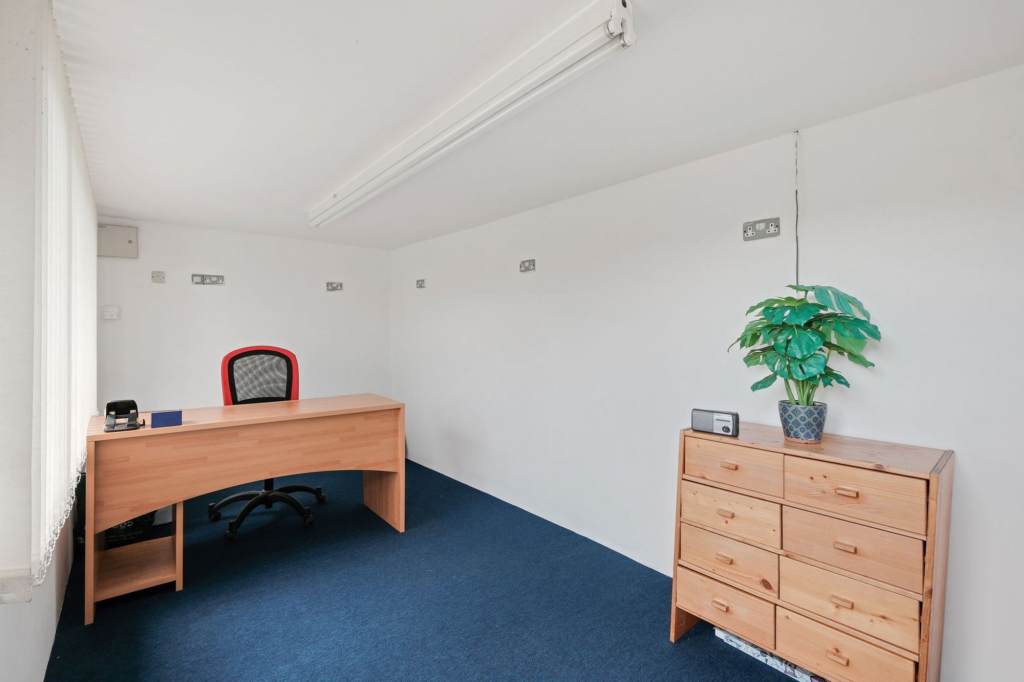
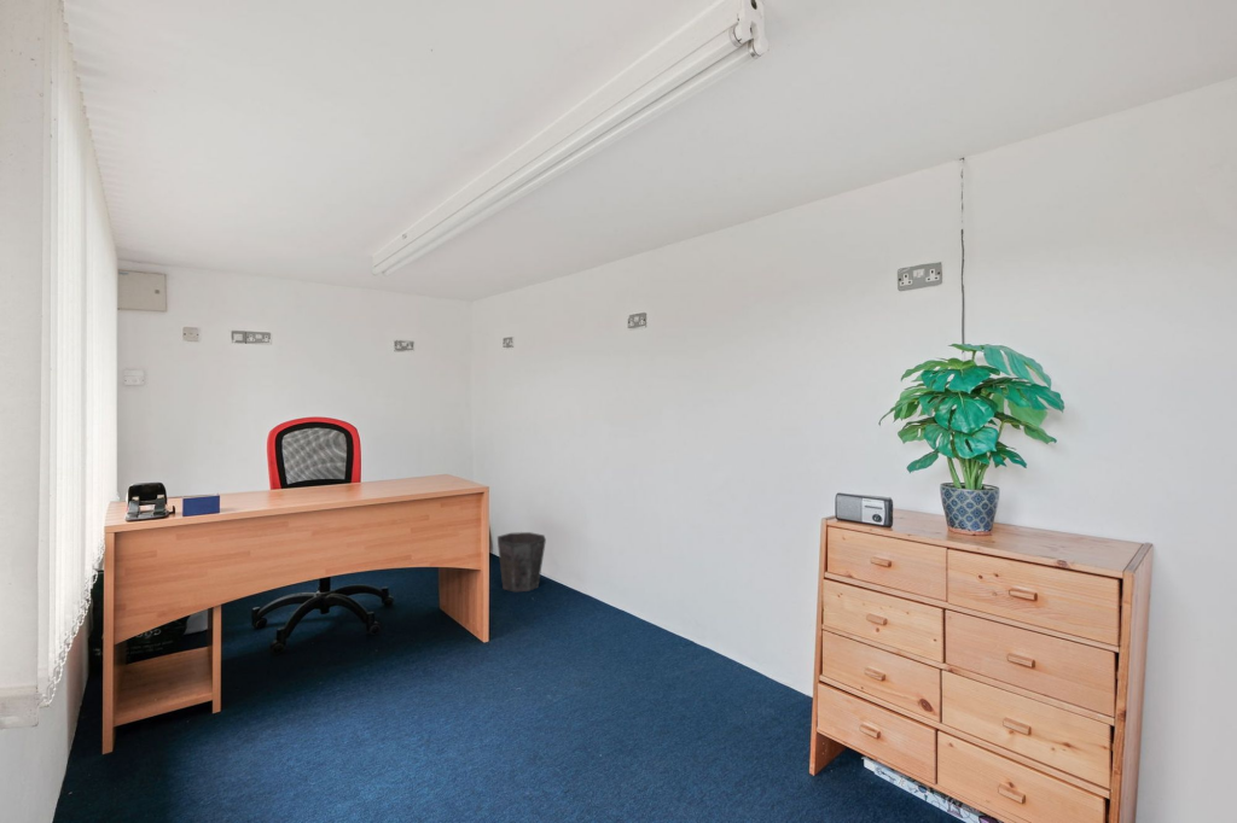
+ waste bin [496,531,547,593]
